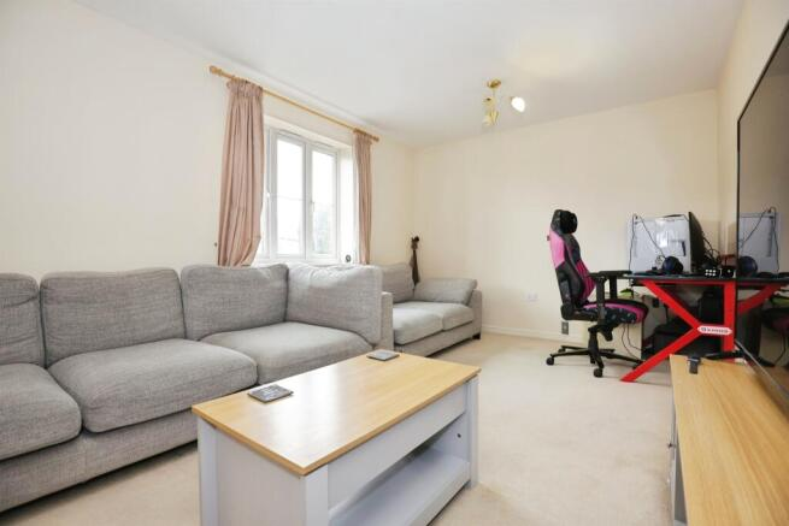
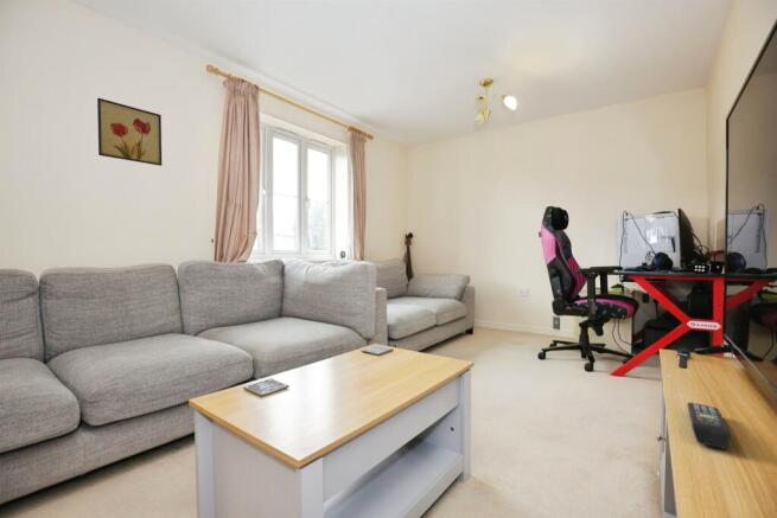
+ remote control [686,402,731,450]
+ wall art [96,97,163,167]
